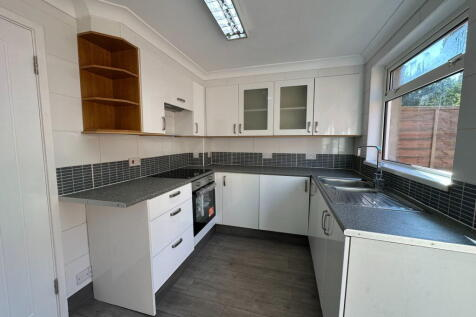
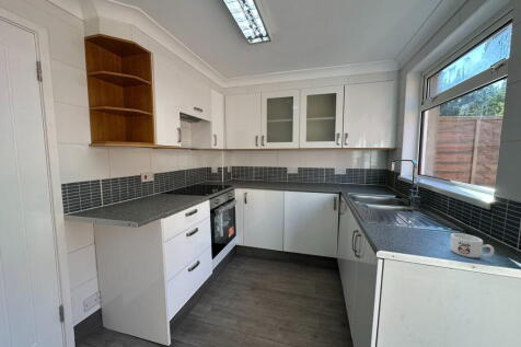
+ mug [449,232,495,258]
